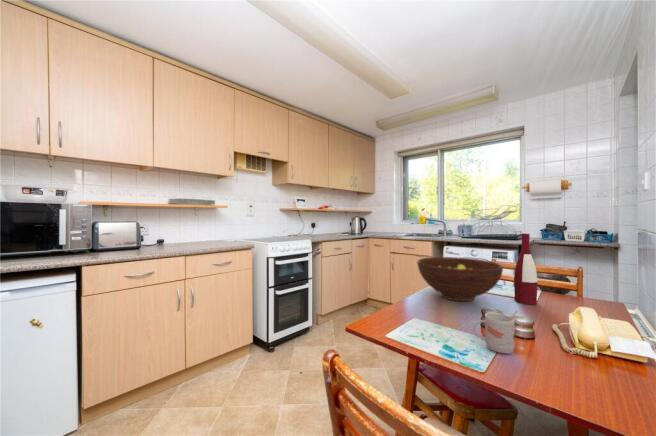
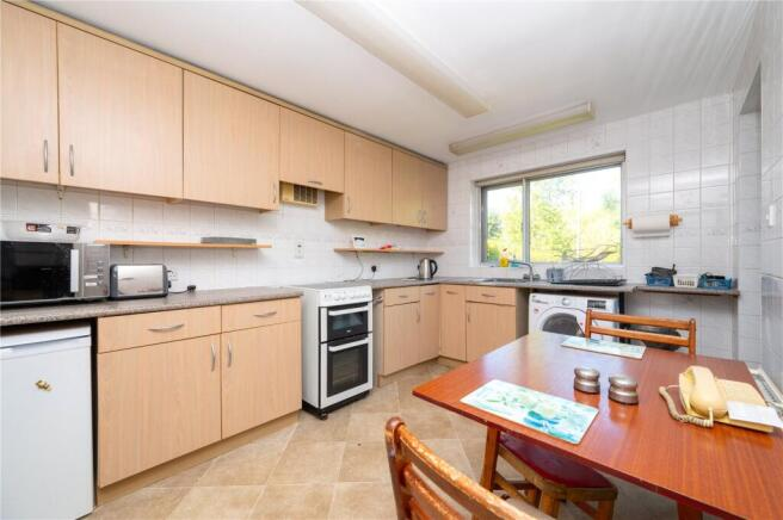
- mug [471,309,519,354]
- alcohol [513,233,539,305]
- fruit bowl [416,256,504,302]
